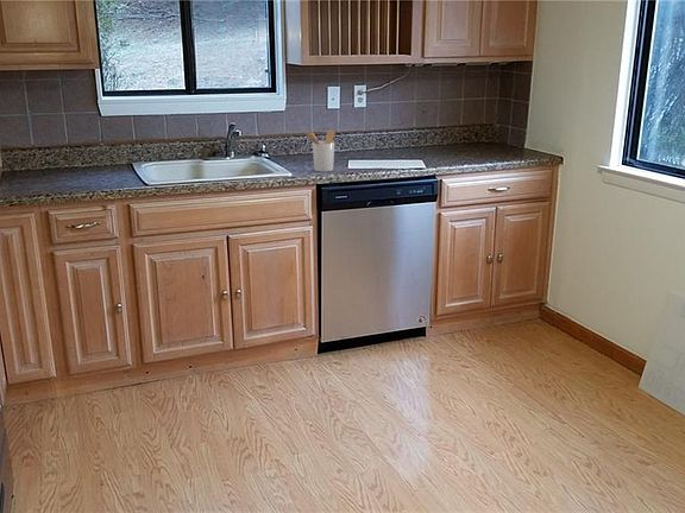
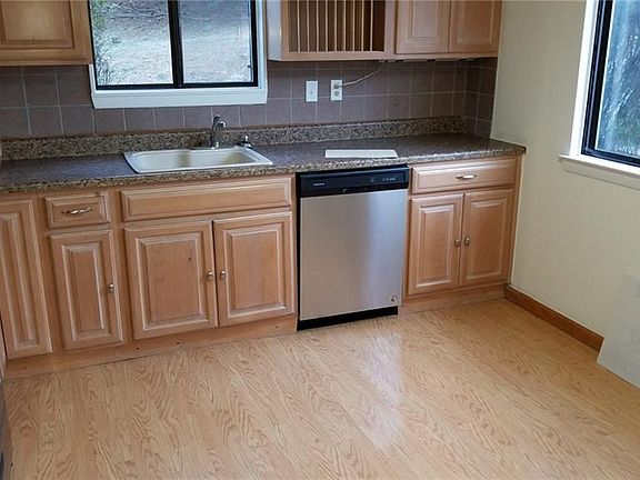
- utensil holder [304,128,335,173]
